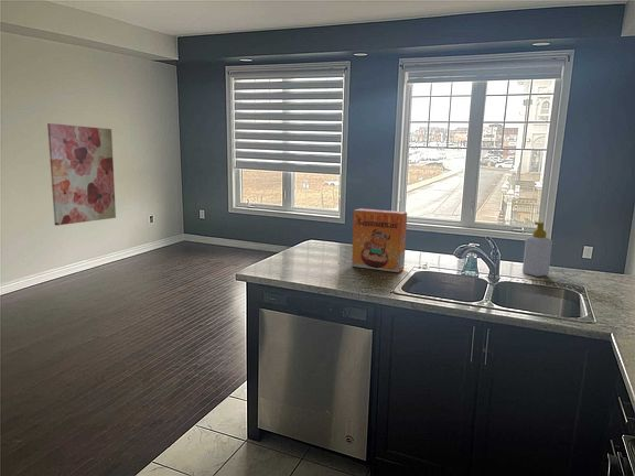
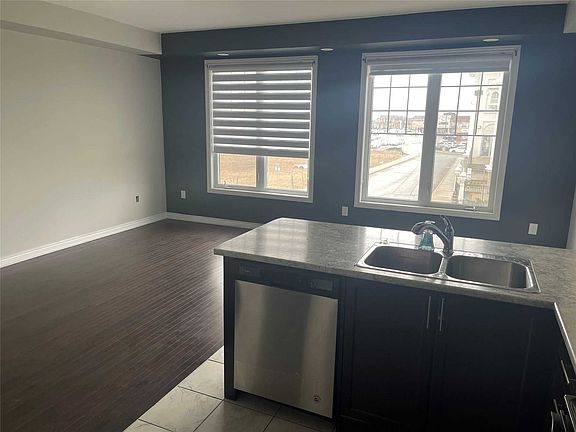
- soap bottle [521,221,553,278]
- cereal box [351,207,408,273]
- wall art [46,122,117,227]
